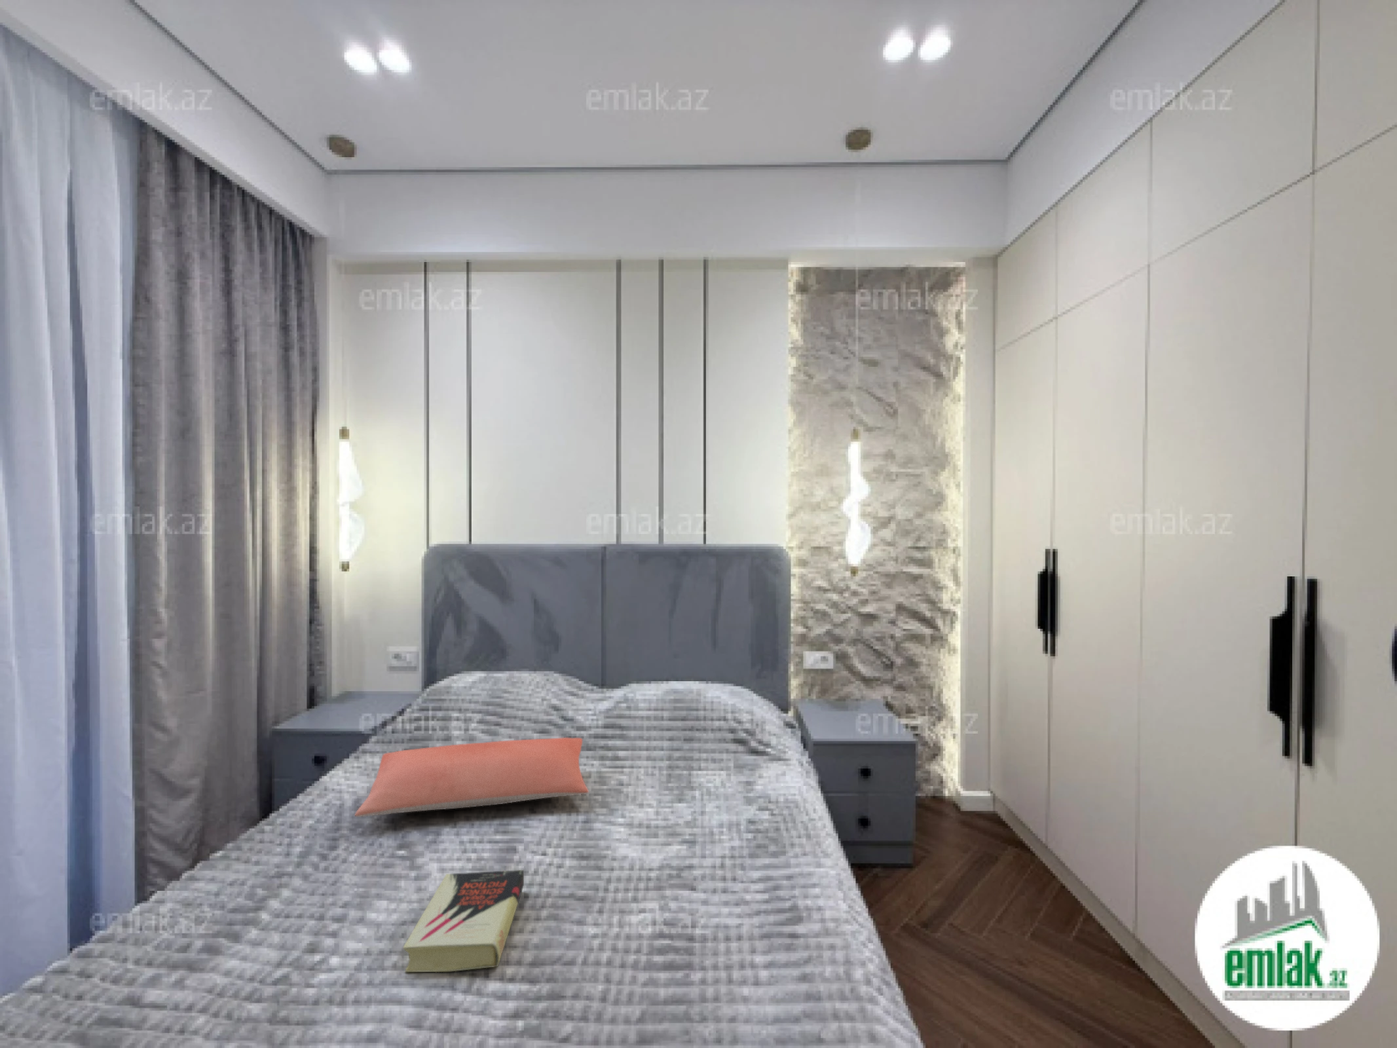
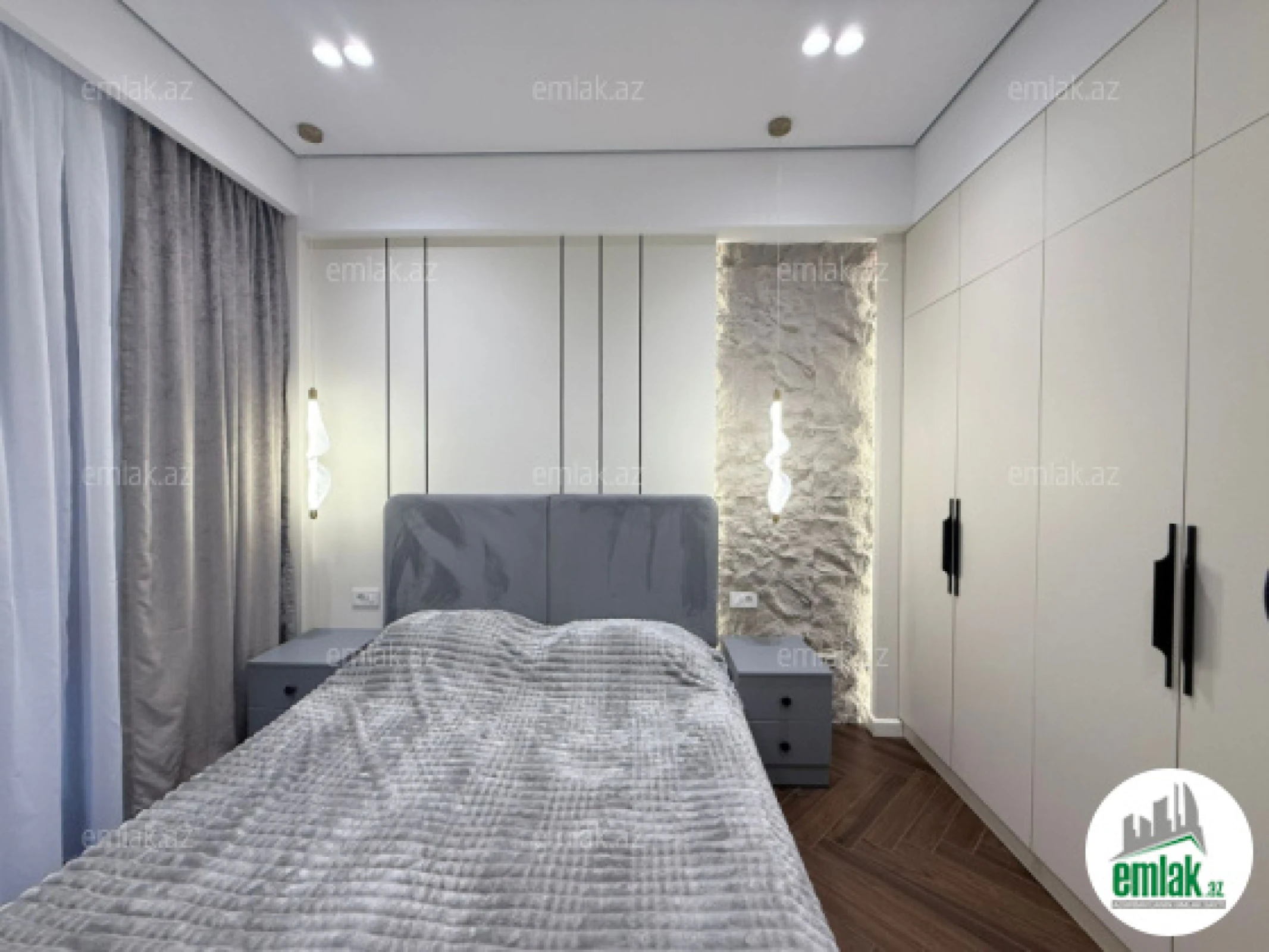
- pillow [353,736,589,818]
- book [402,870,525,973]
